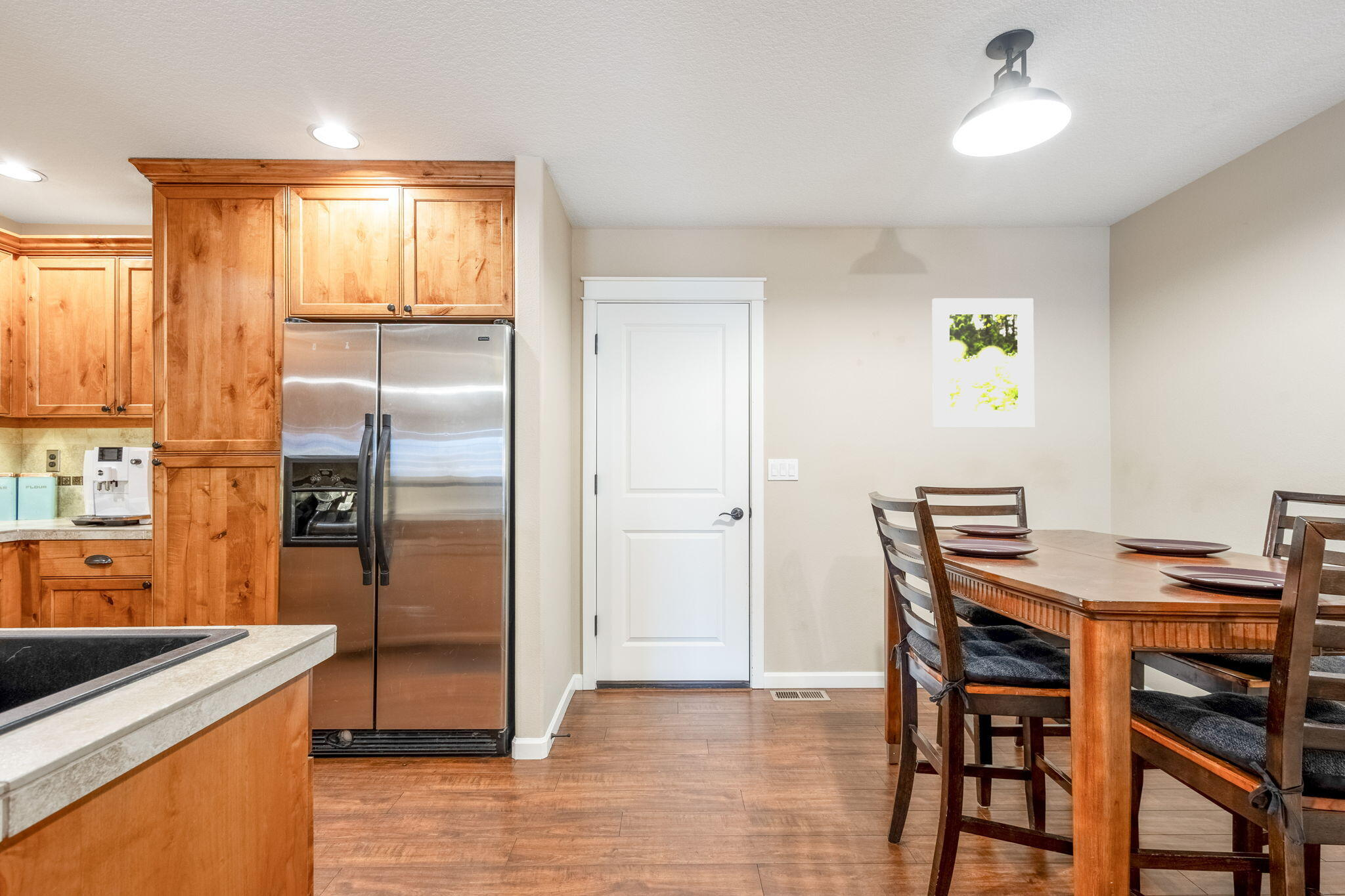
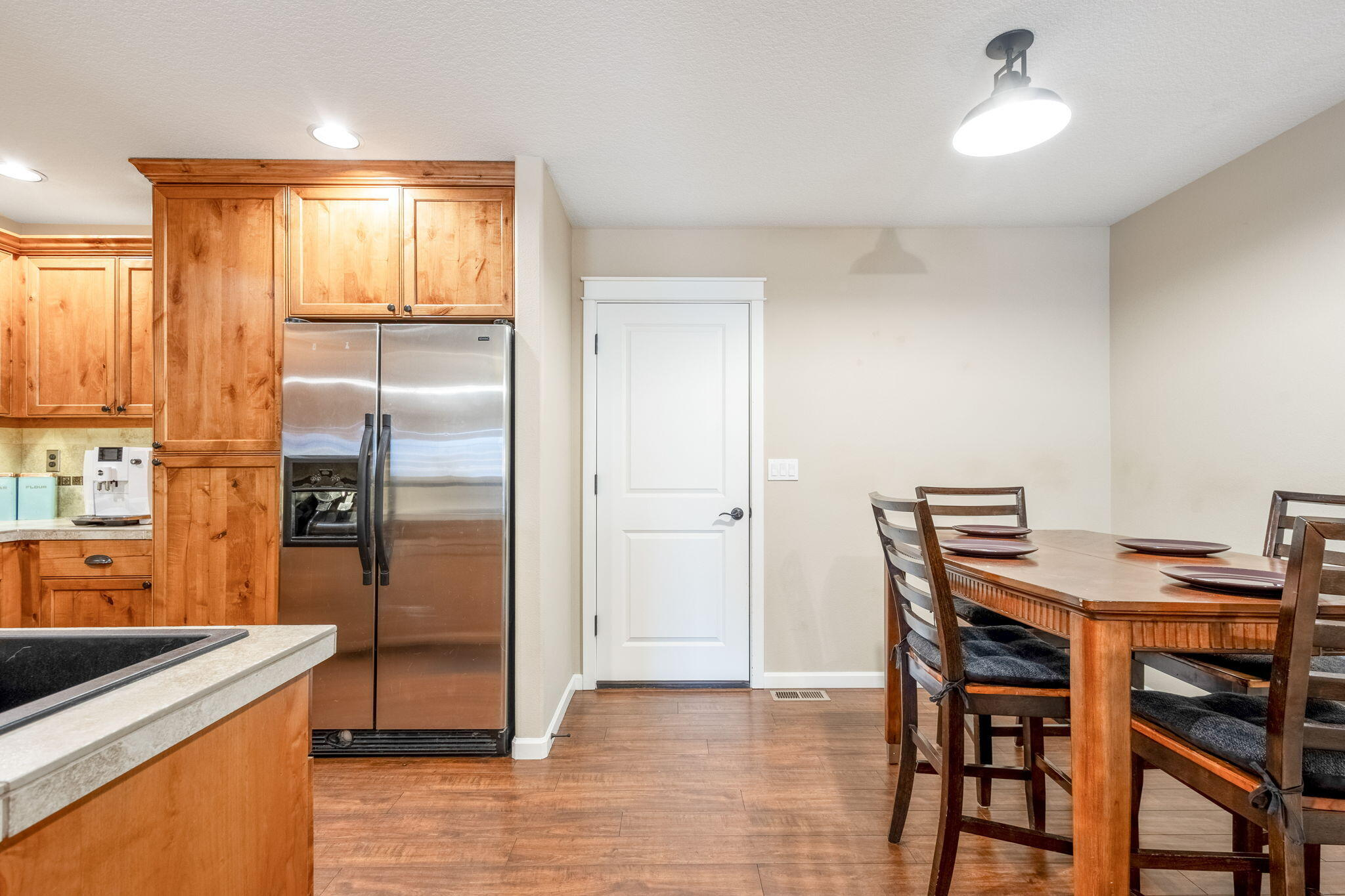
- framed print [931,298,1035,428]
